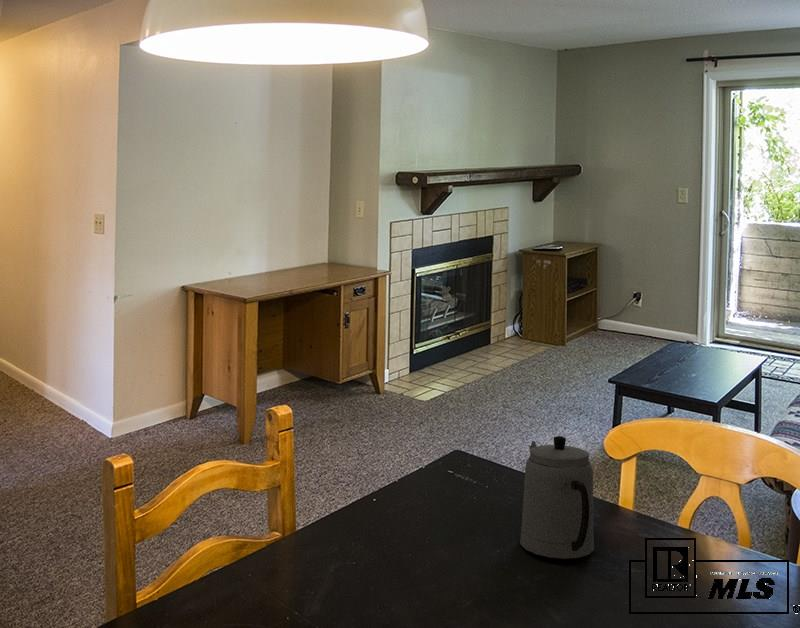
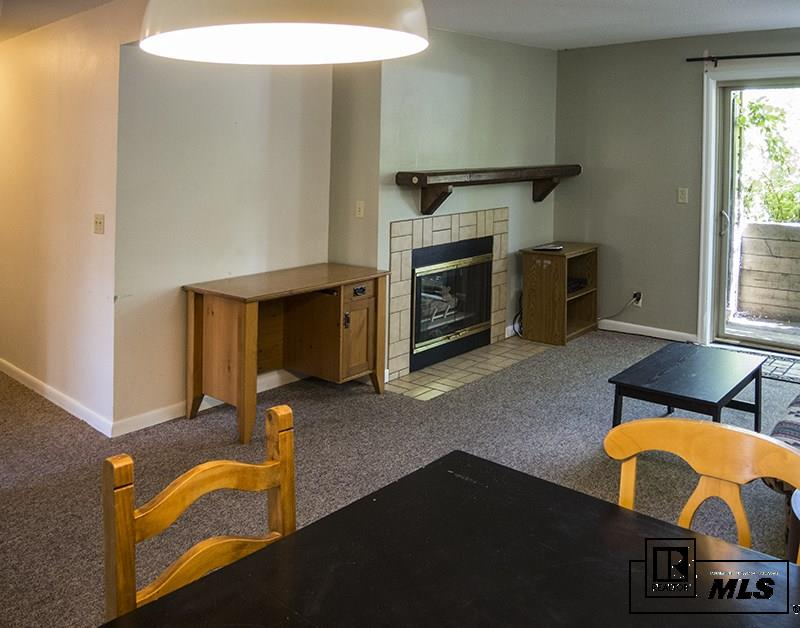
- teapot [519,435,595,560]
